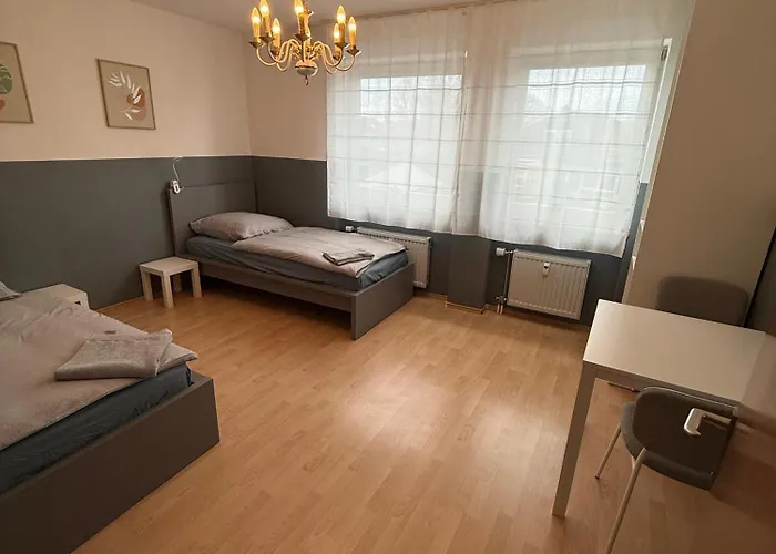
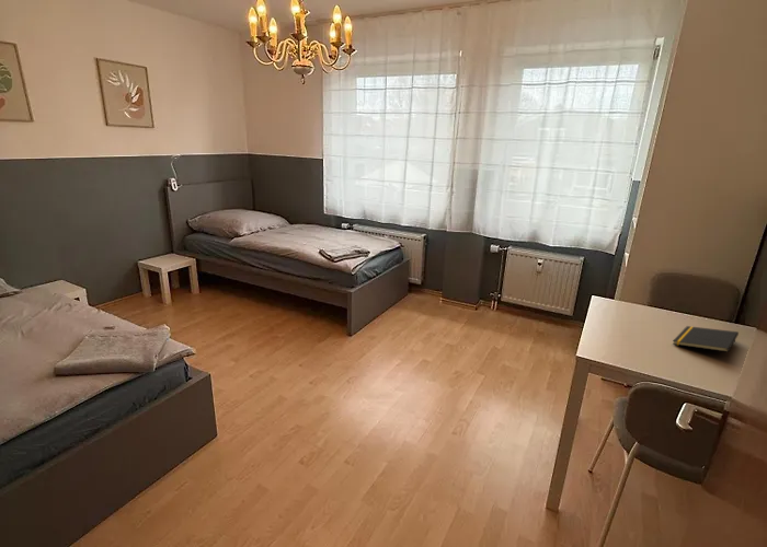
+ notepad [672,325,740,353]
